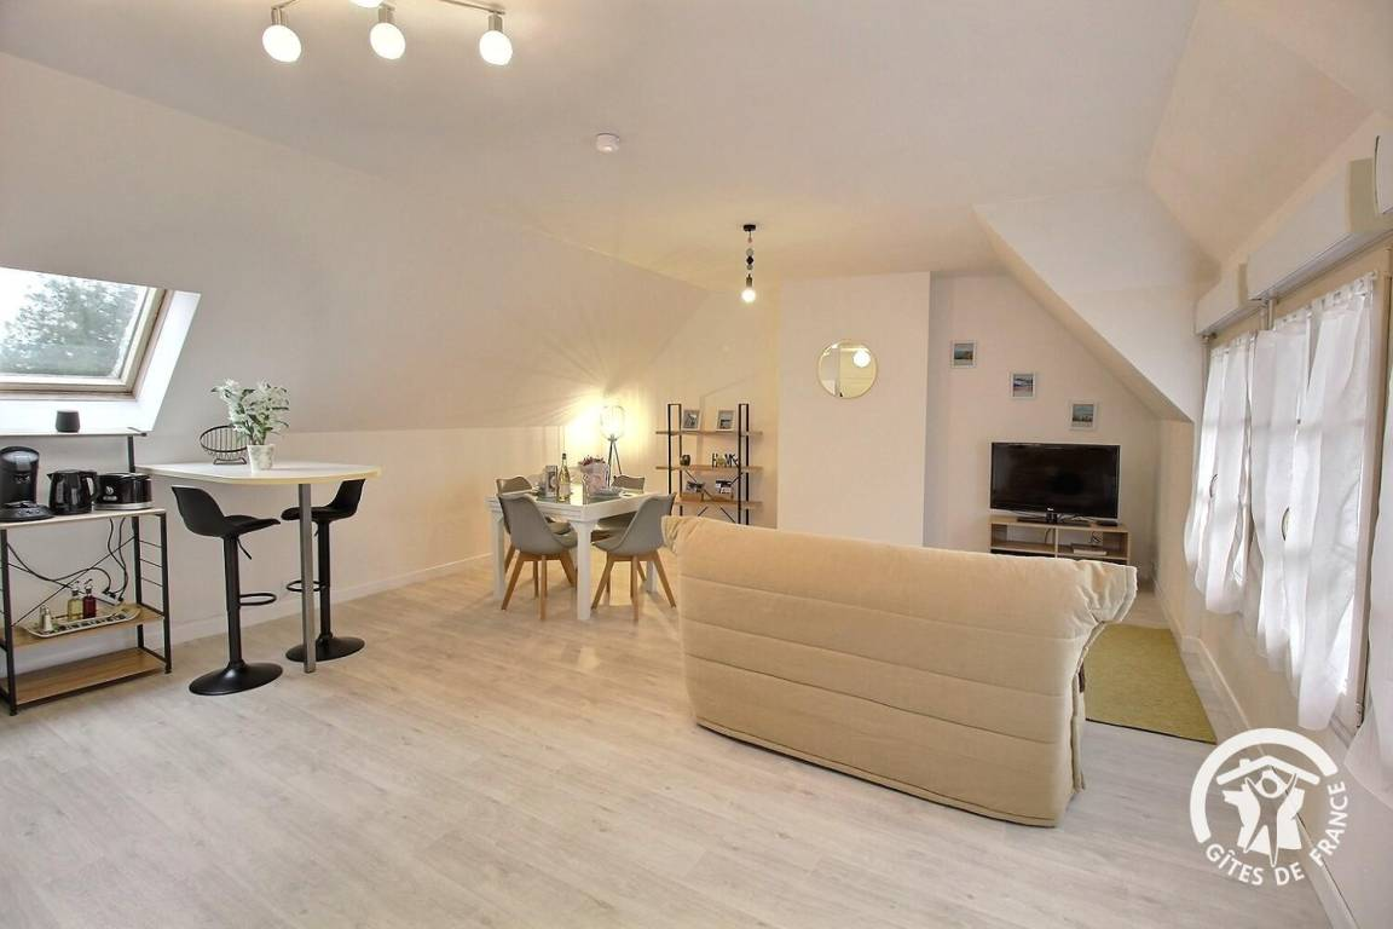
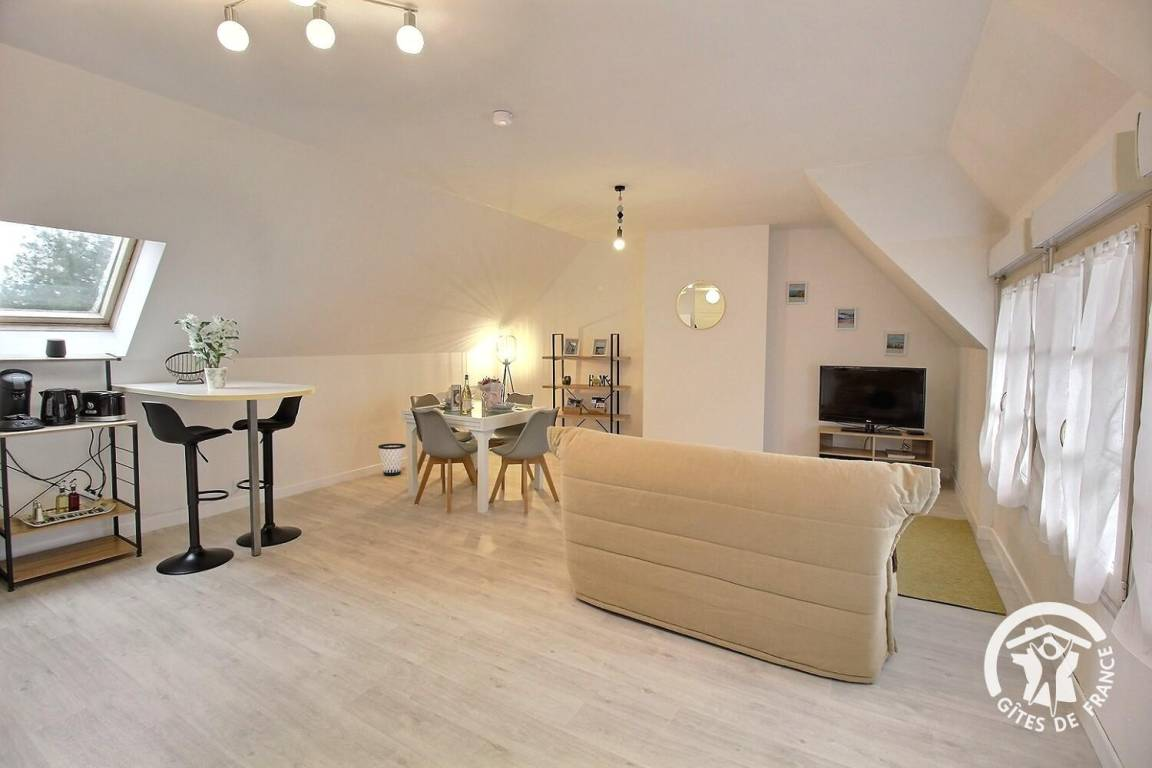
+ wastebasket [377,443,407,476]
